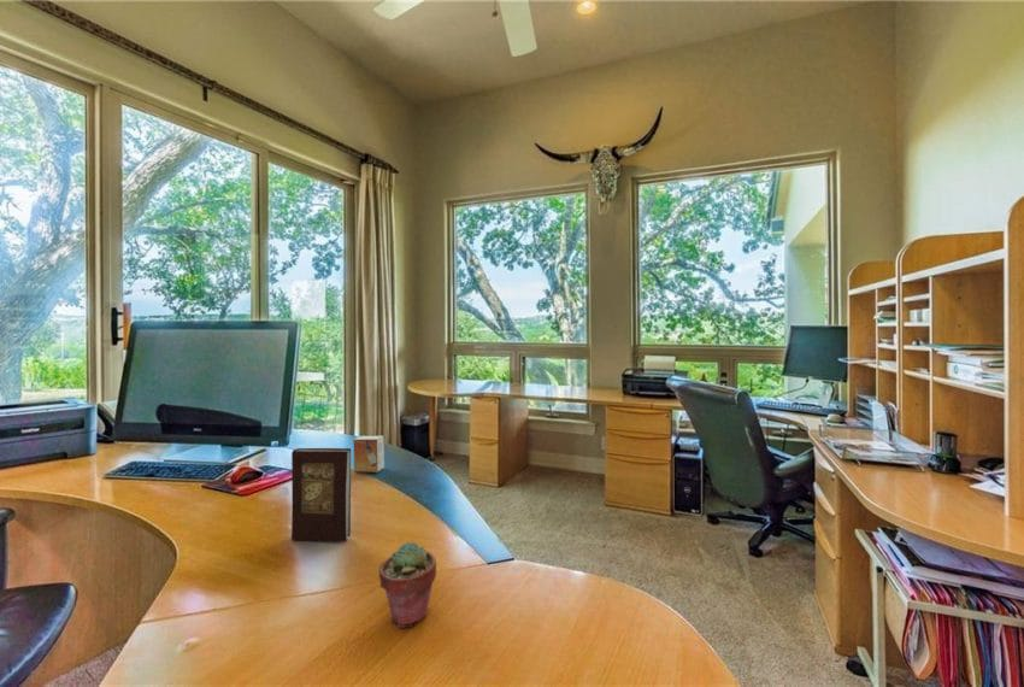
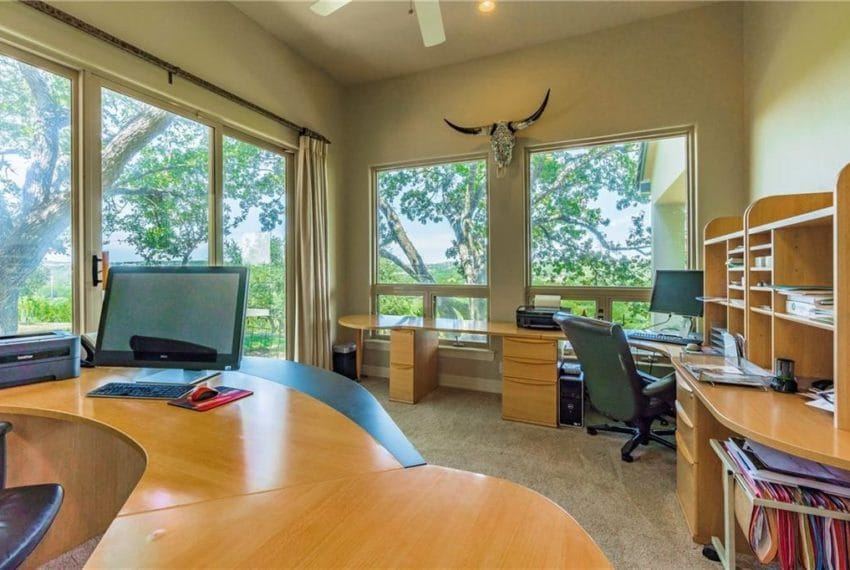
- potted succulent [378,540,437,629]
- book [290,447,352,542]
- small box [353,434,386,474]
